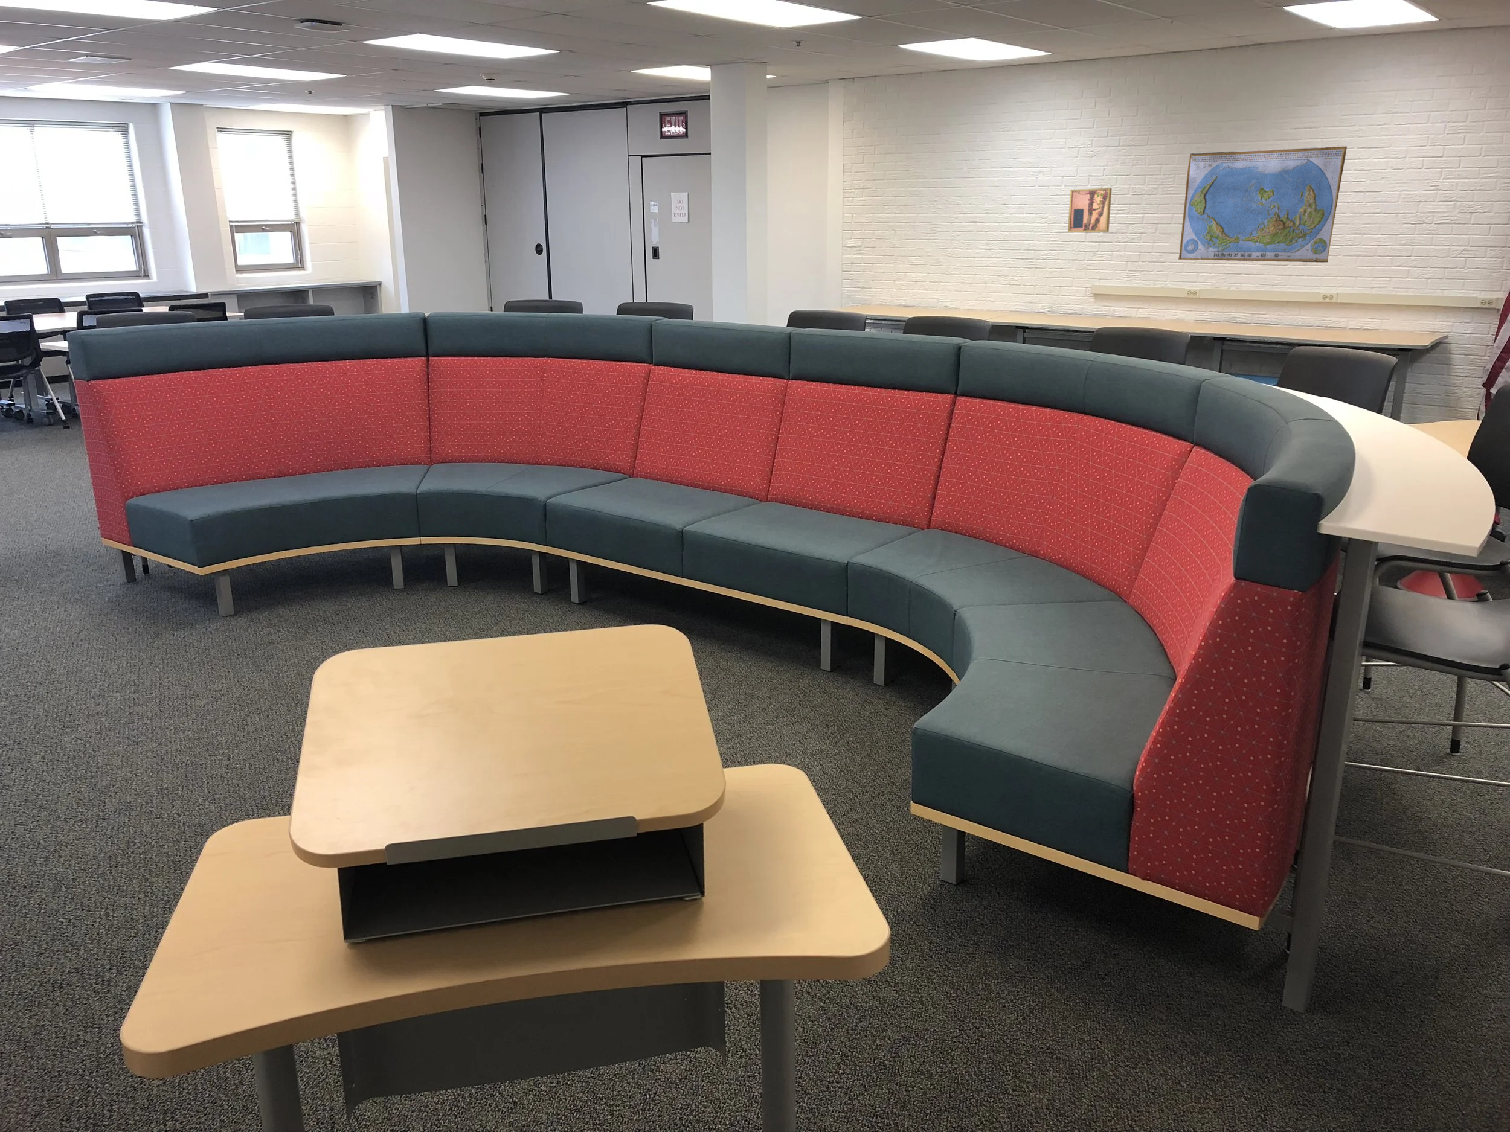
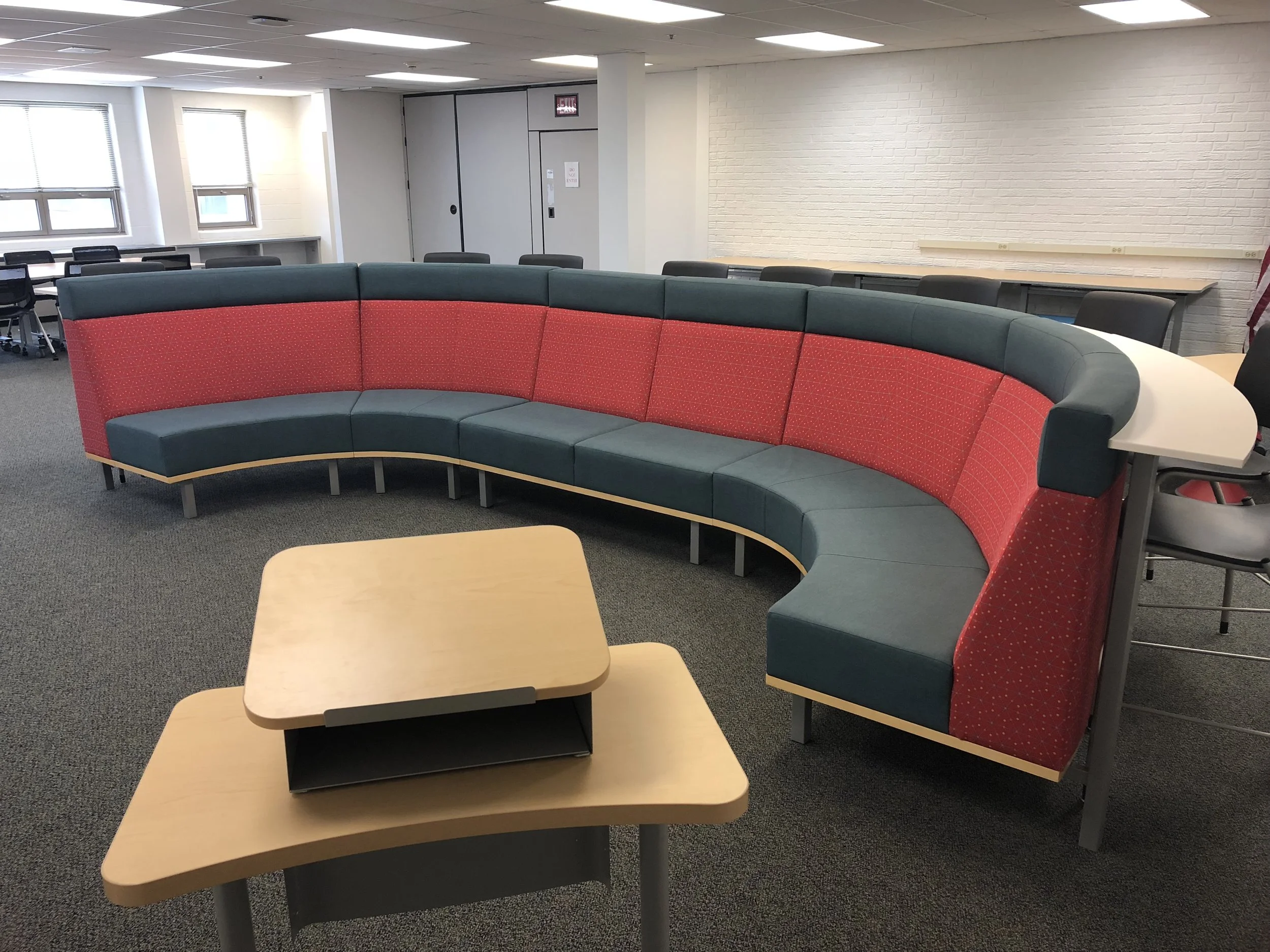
- wall art [1068,188,1113,233]
- world map [1178,145,1347,263]
